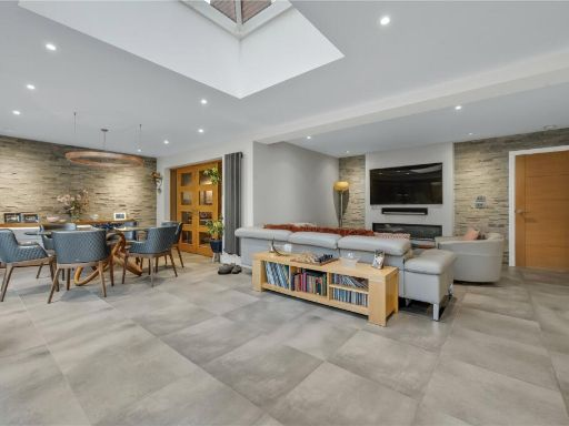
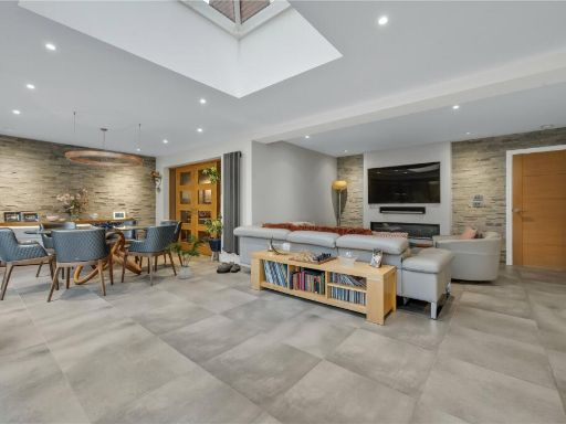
+ house plant [164,234,210,279]
